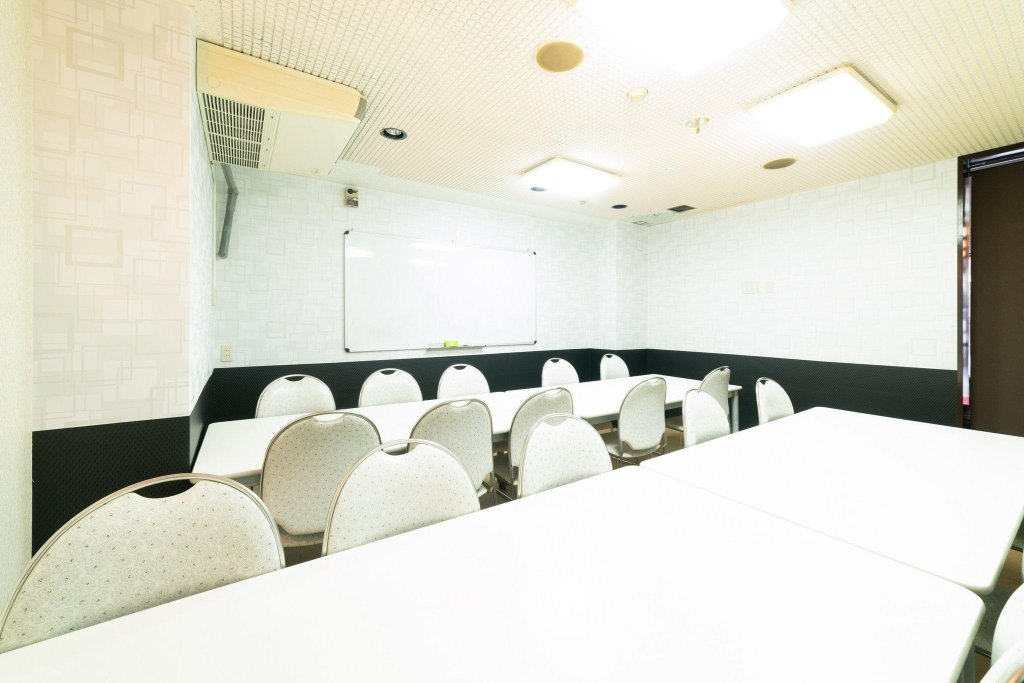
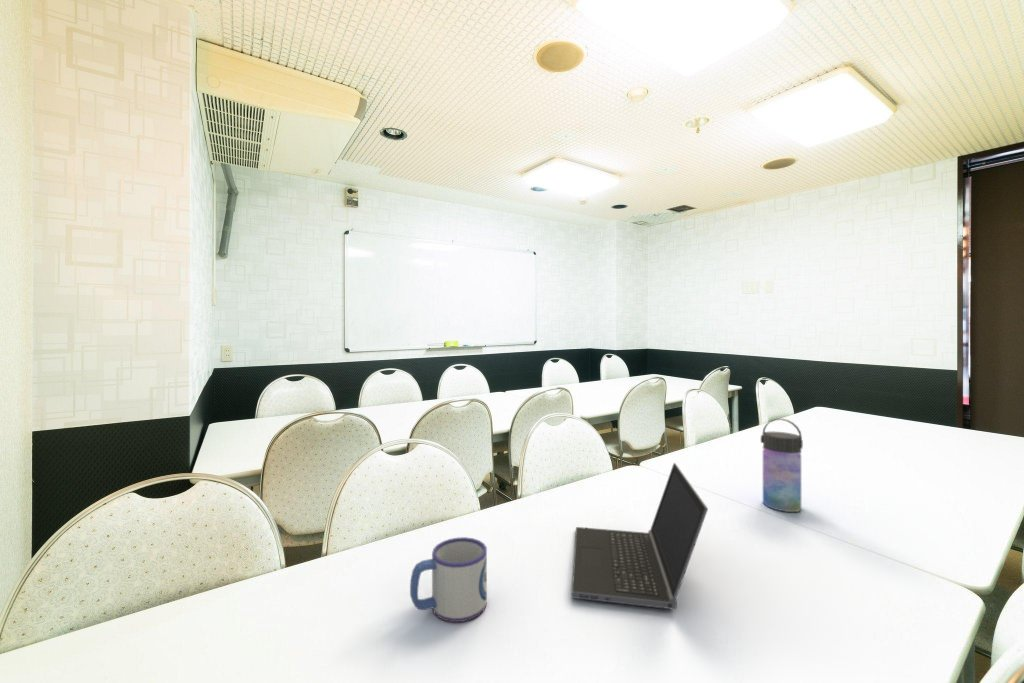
+ laptop computer [571,462,709,610]
+ mug [409,536,488,623]
+ water bottle [760,418,804,513]
